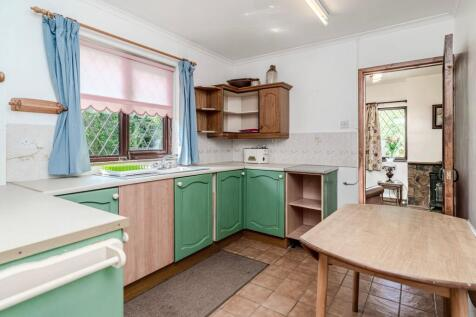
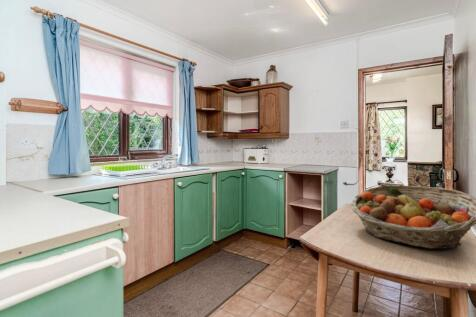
+ fruit basket [350,184,476,250]
